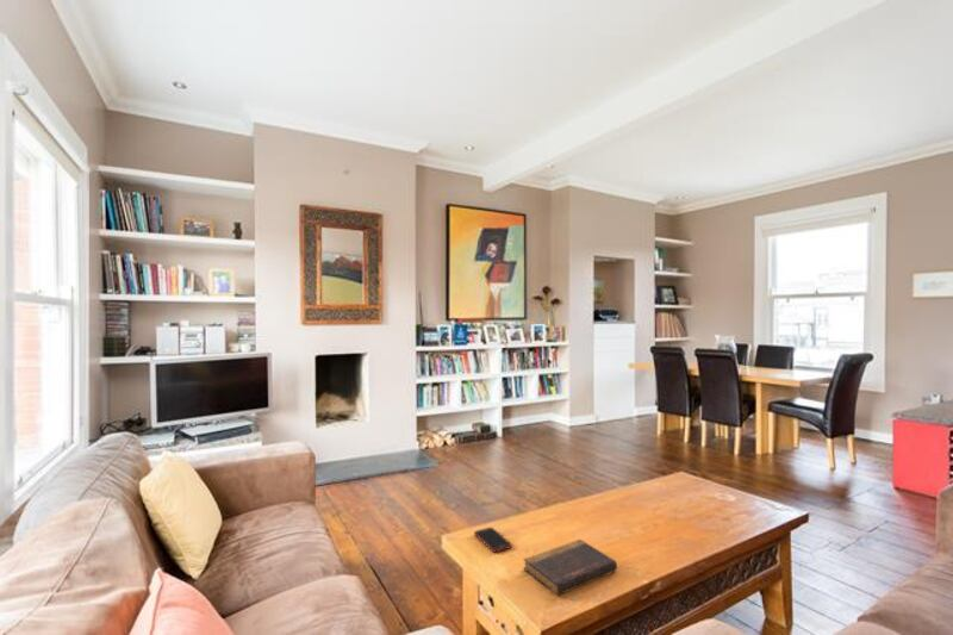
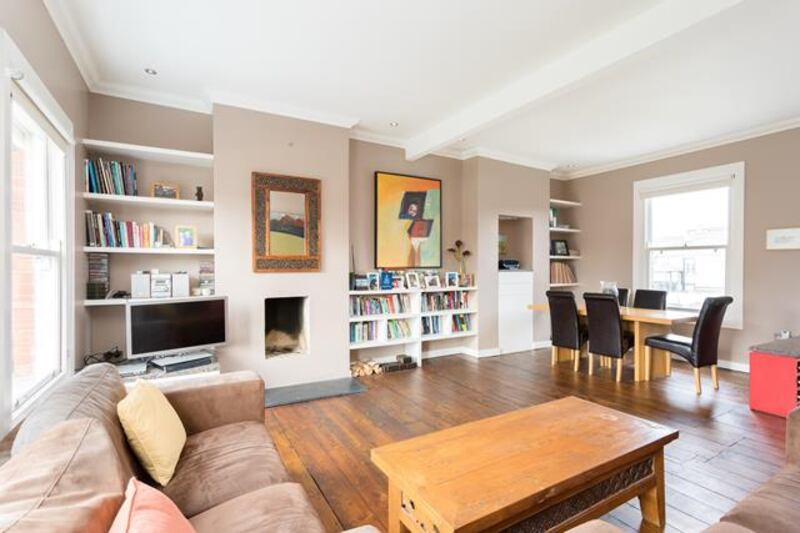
- cell phone [473,527,513,553]
- book [522,538,618,597]
